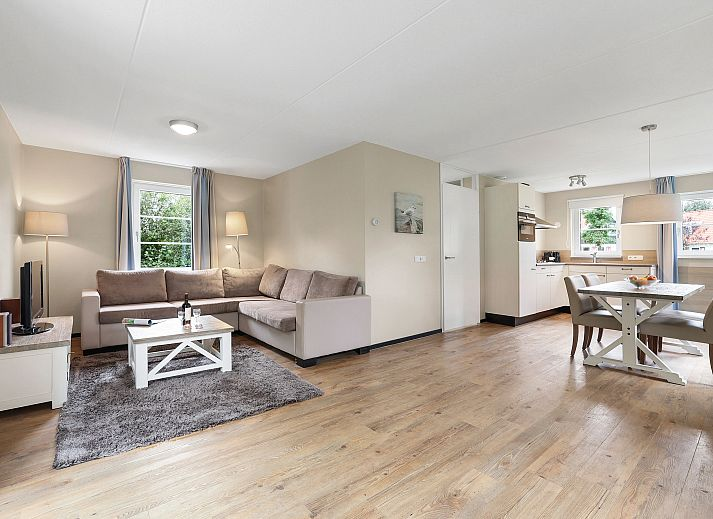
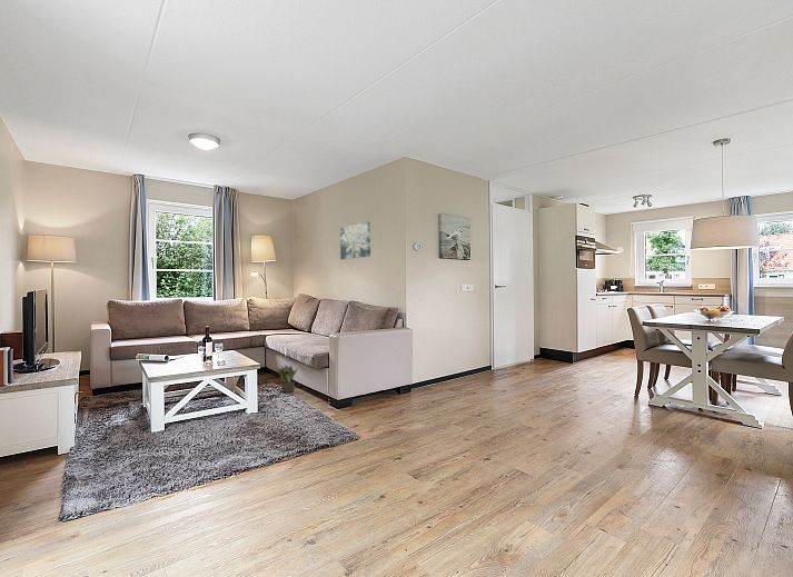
+ potted plant [274,365,298,394]
+ wall art [339,221,371,260]
